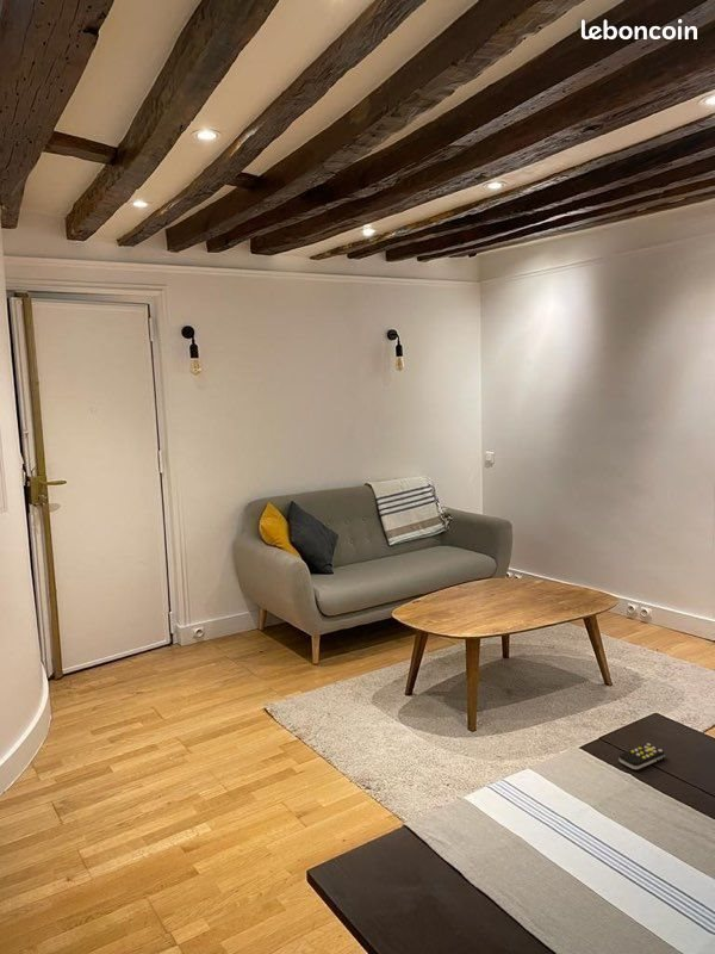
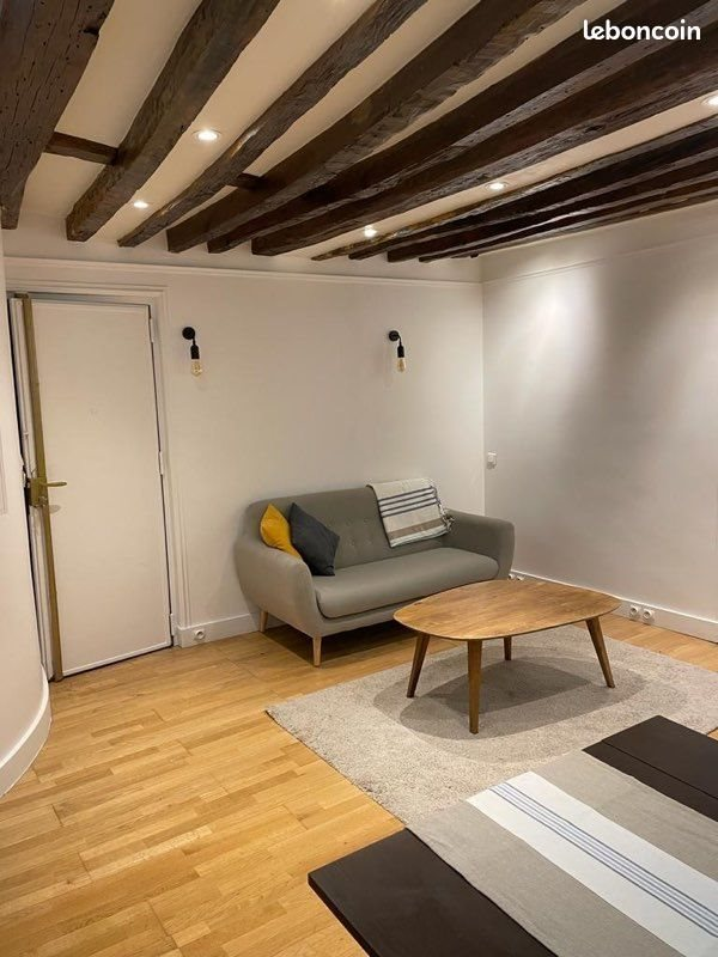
- remote control [617,743,666,770]
